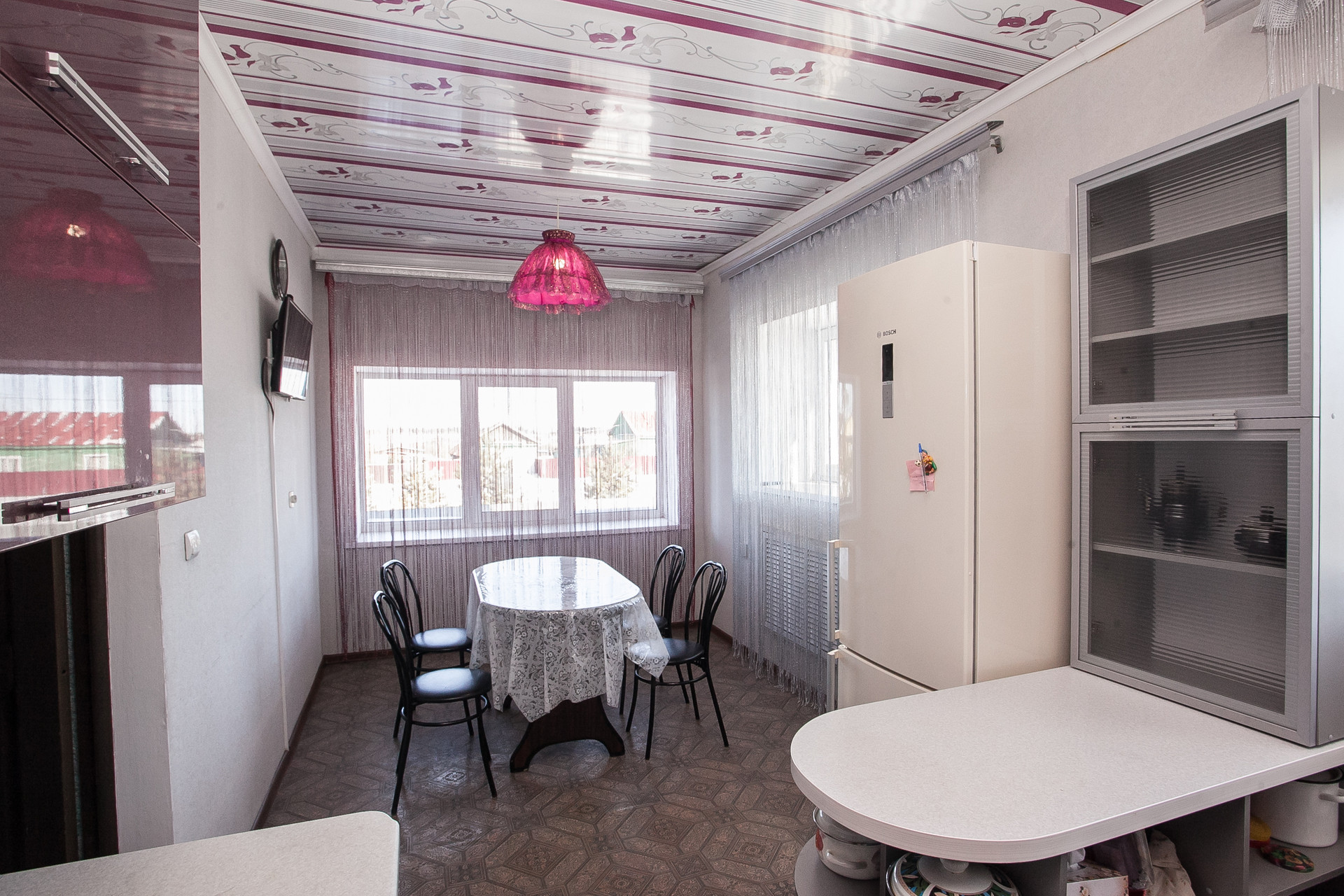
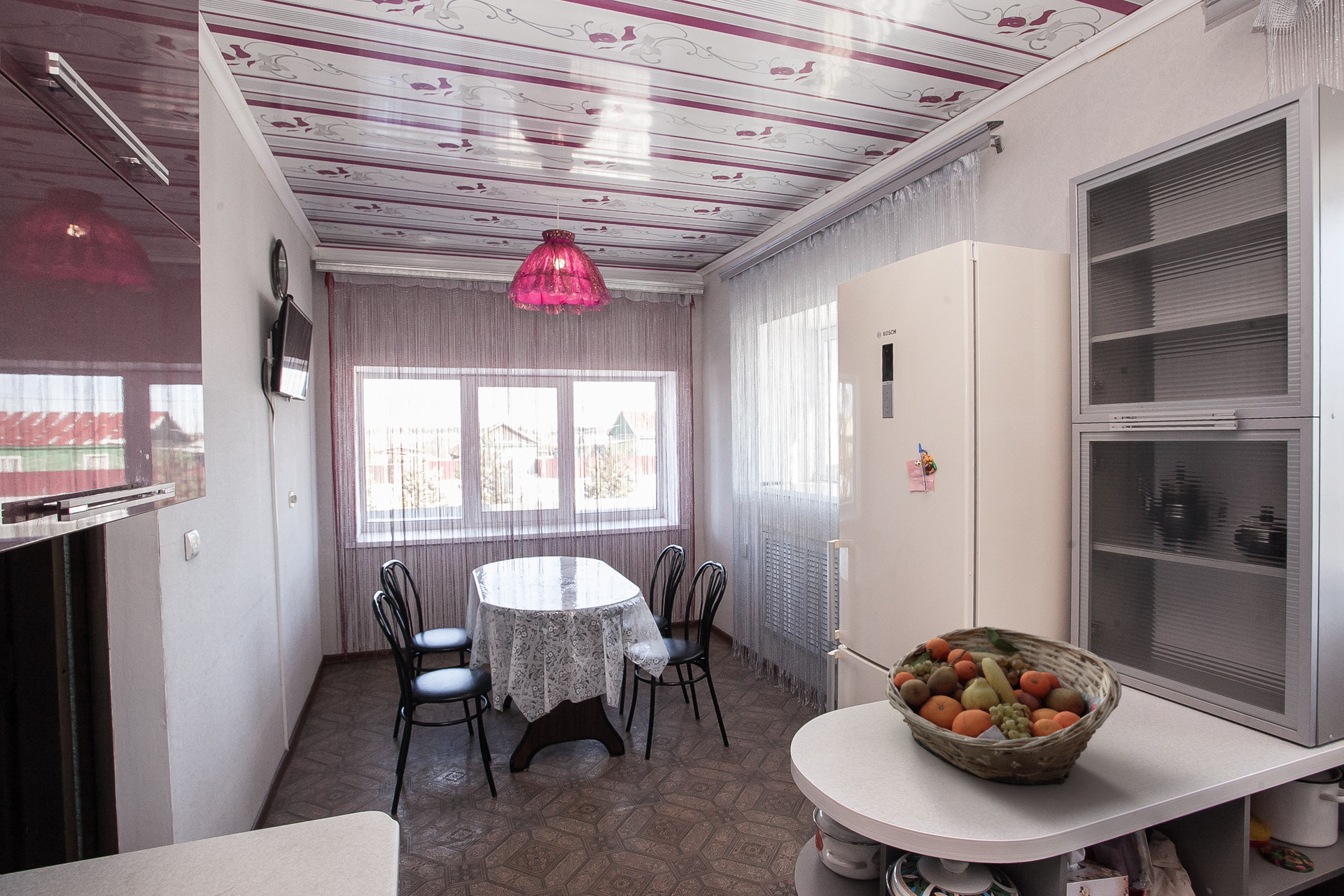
+ fruit basket [885,626,1122,785]
